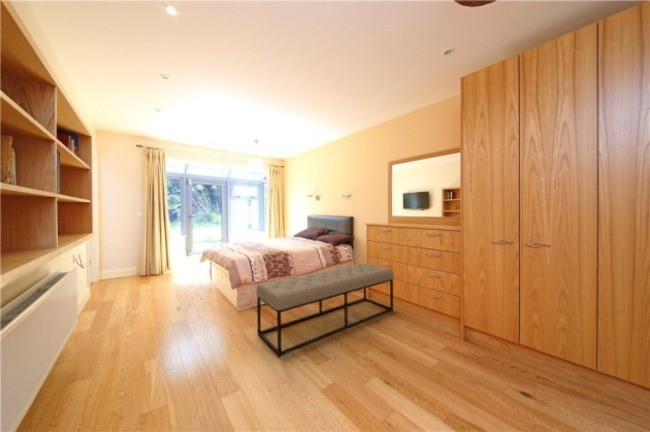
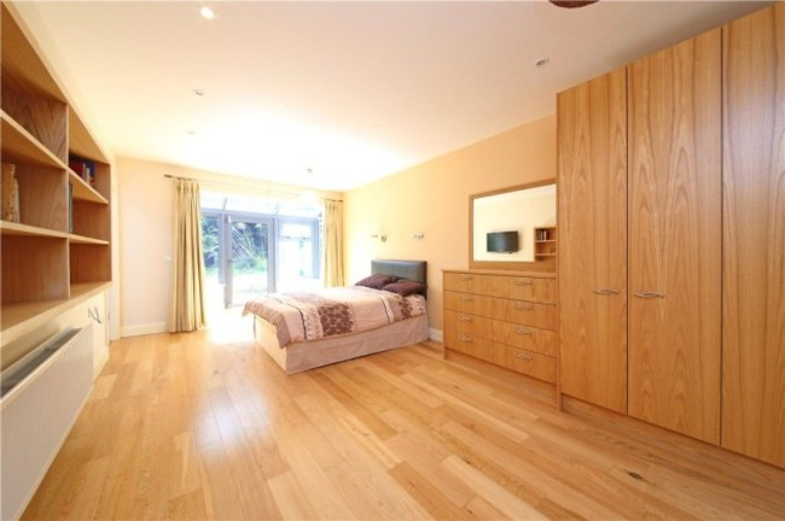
- bench [255,263,395,358]
